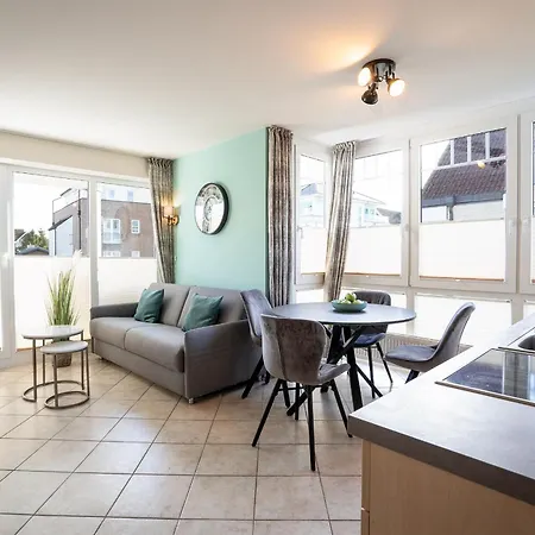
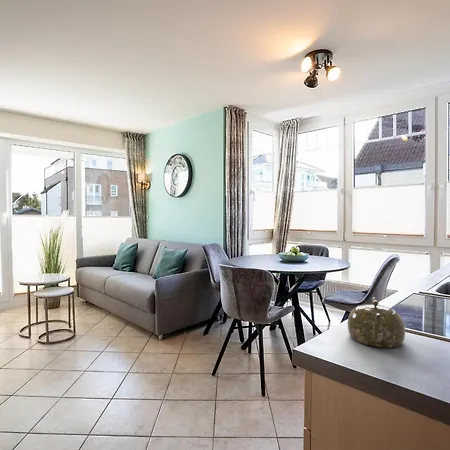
+ teapot [347,296,406,349]
